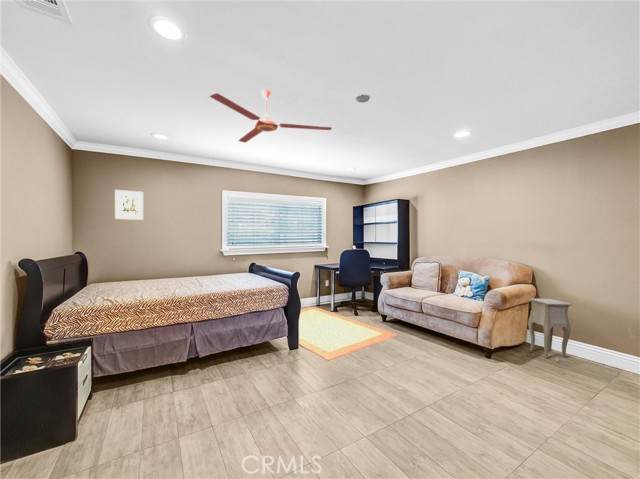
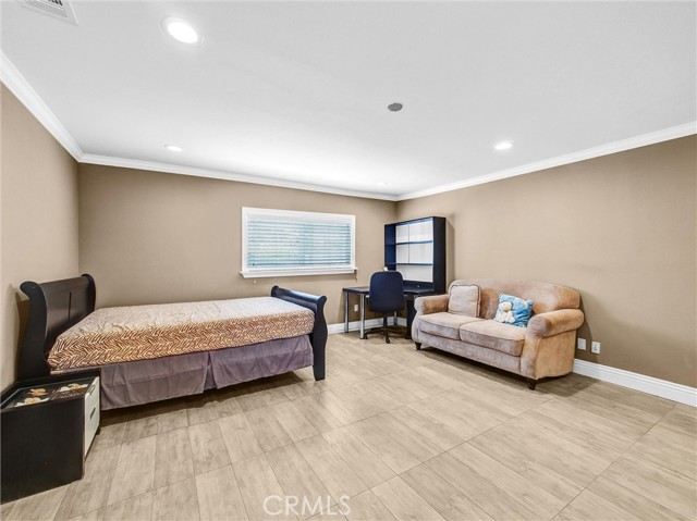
- ceiling fan [209,89,333,144]
- side table [527,298,573,363]
- rug [298,306,398,362]
- wall art [114,189,144,221]
